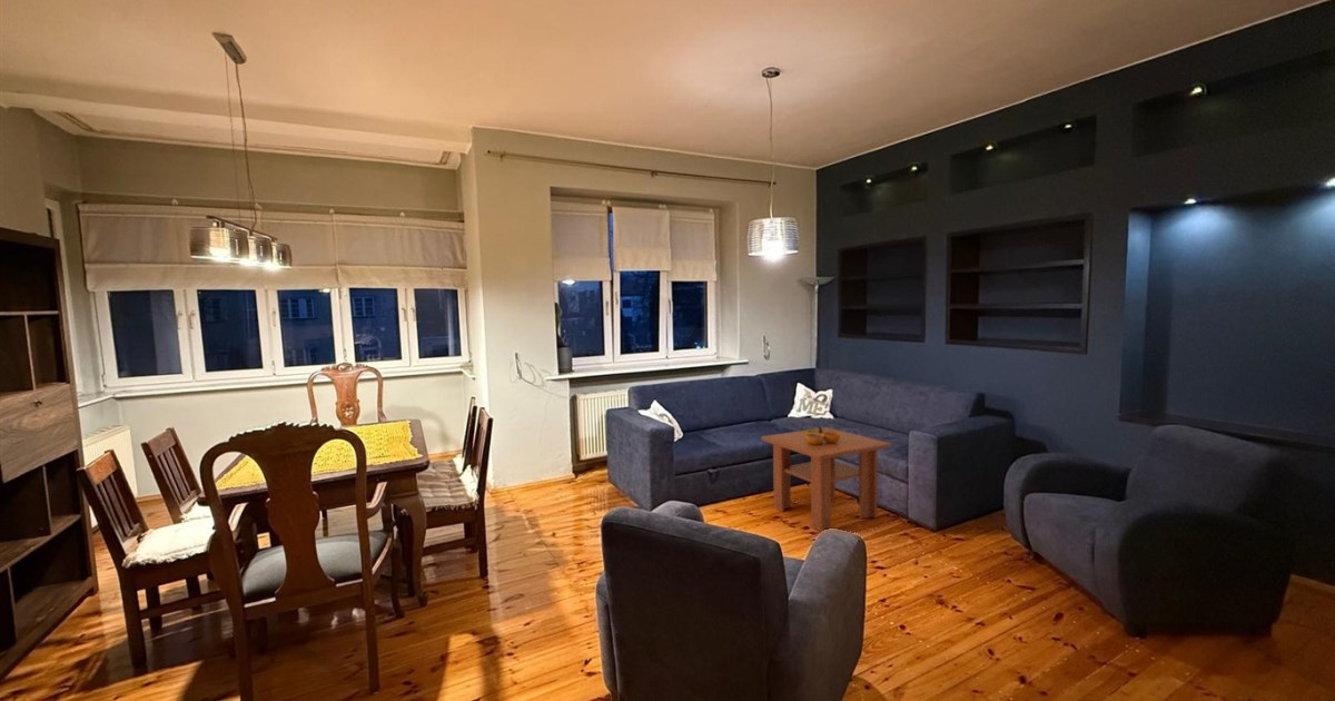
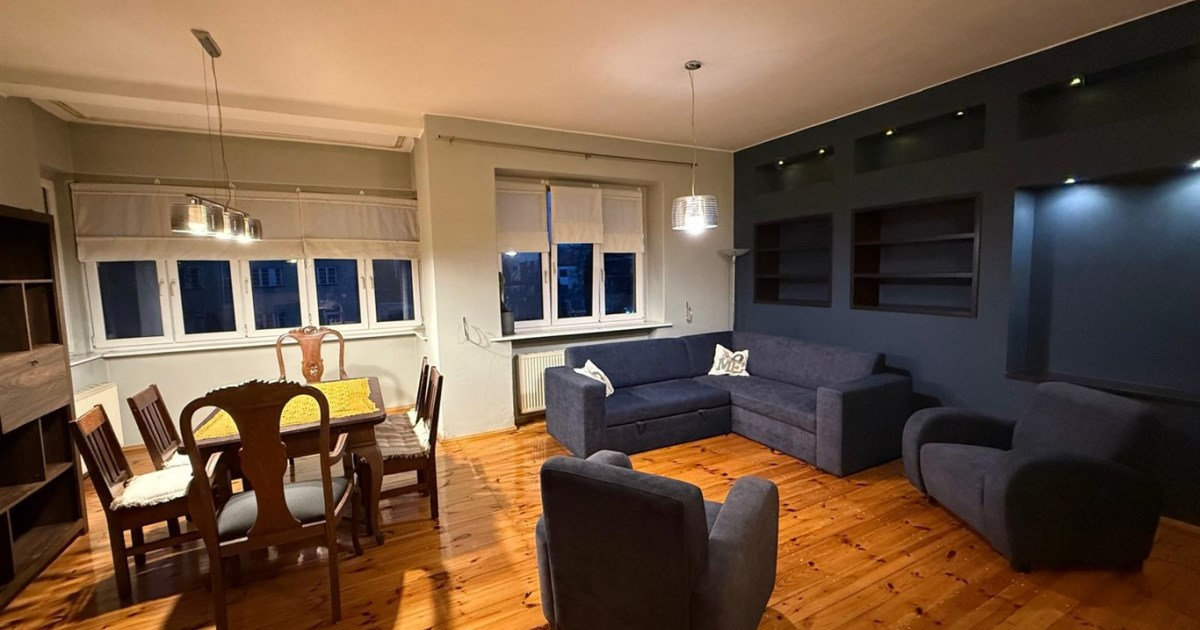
- coffee table [760,426,892,533]
- decorative bowl [805,426,840,445]
